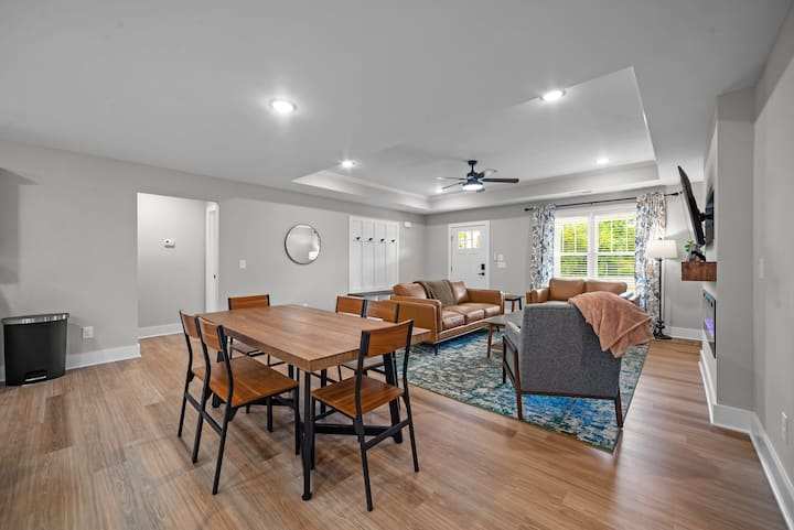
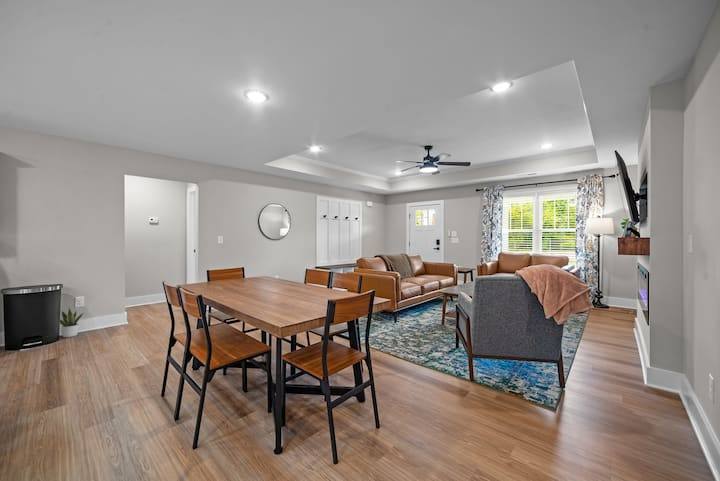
+ potted plant [59,307,84,338]
